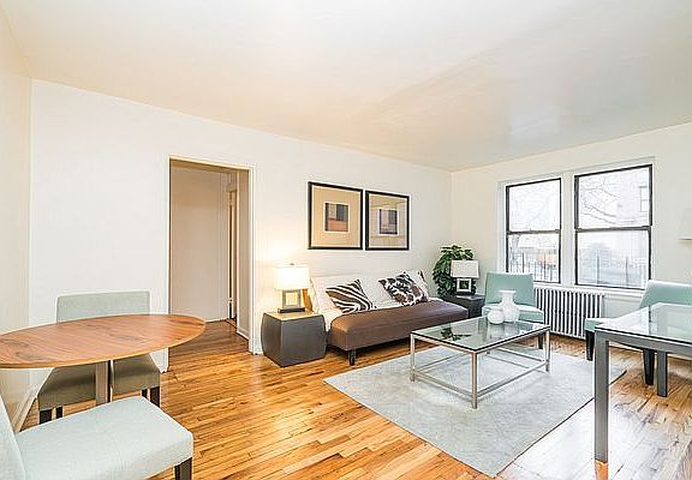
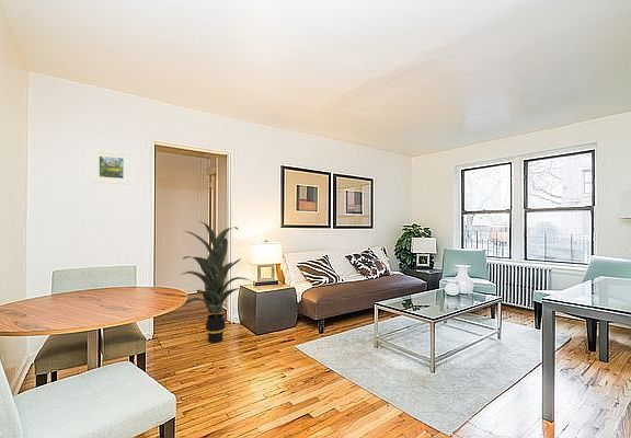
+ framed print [91,148,131,186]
+ indoor plant [181,220,253,344]
